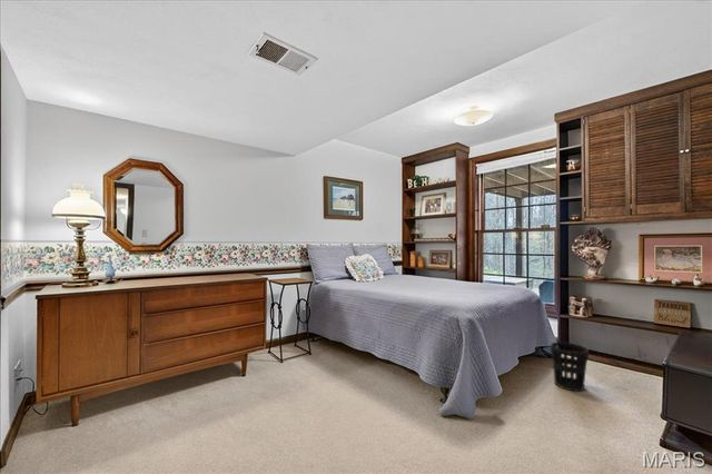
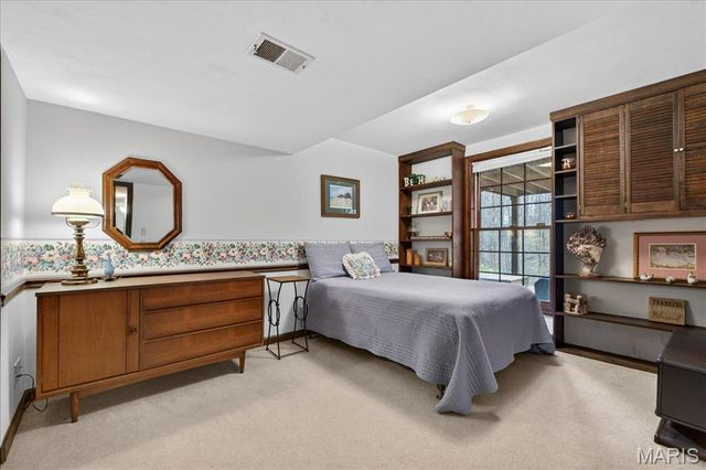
- wastebasket [550,340,590,393]
